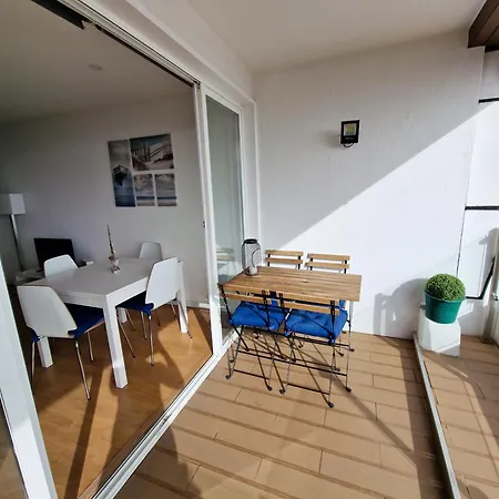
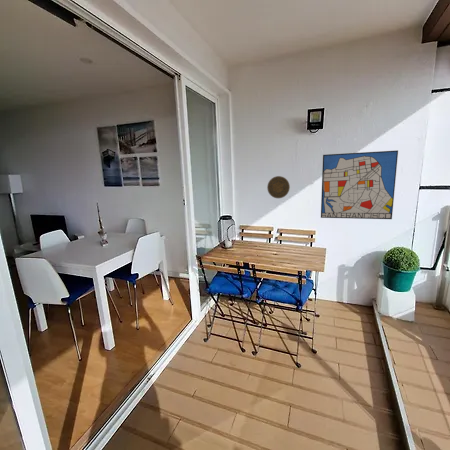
+ decorative plate [266,175,291,199]
+ wall art [320,150,399,220]
